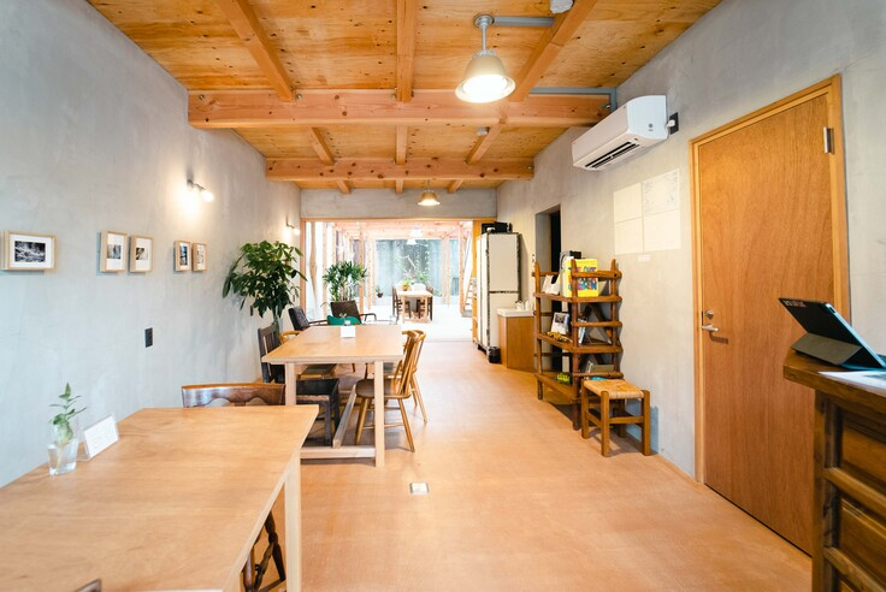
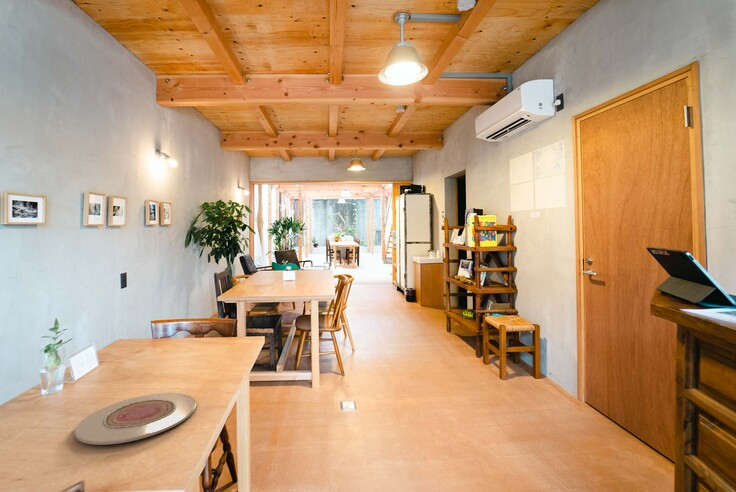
+ plate [74,392,197,446]
